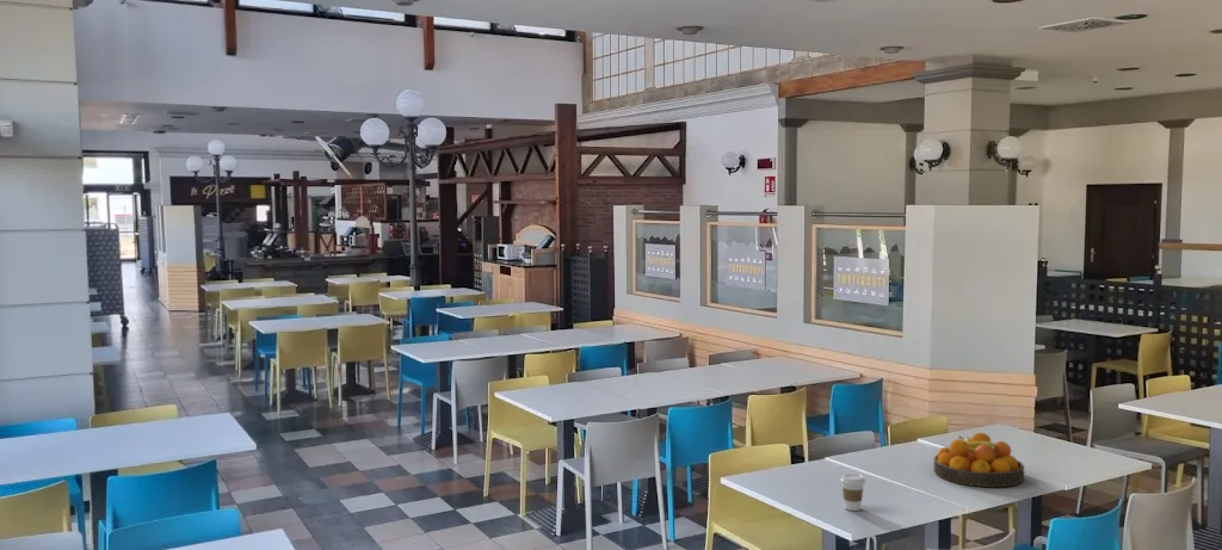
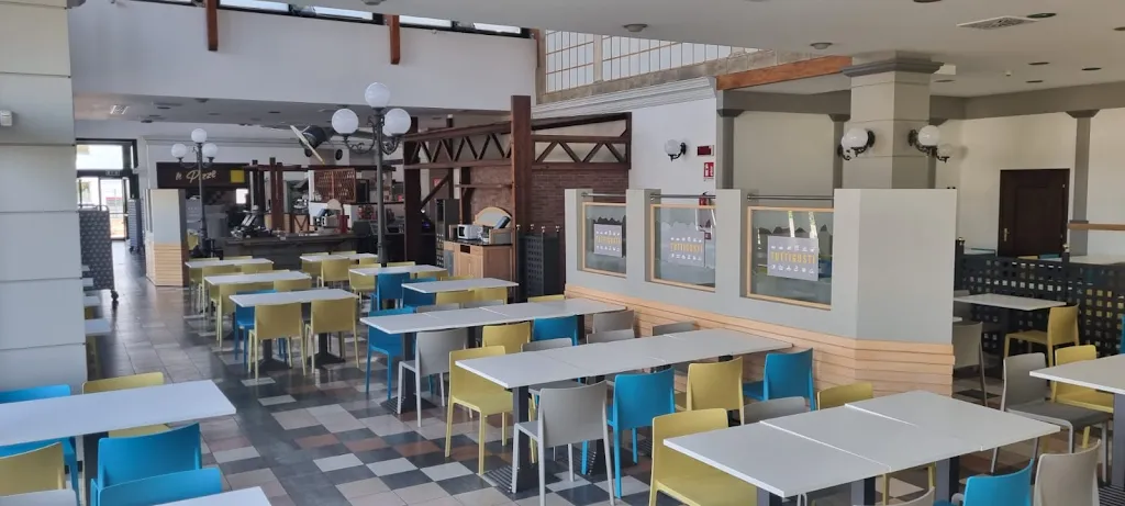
- coffee cup [839,472,866,512]
- fruit bowl [932,432,1025,488]
